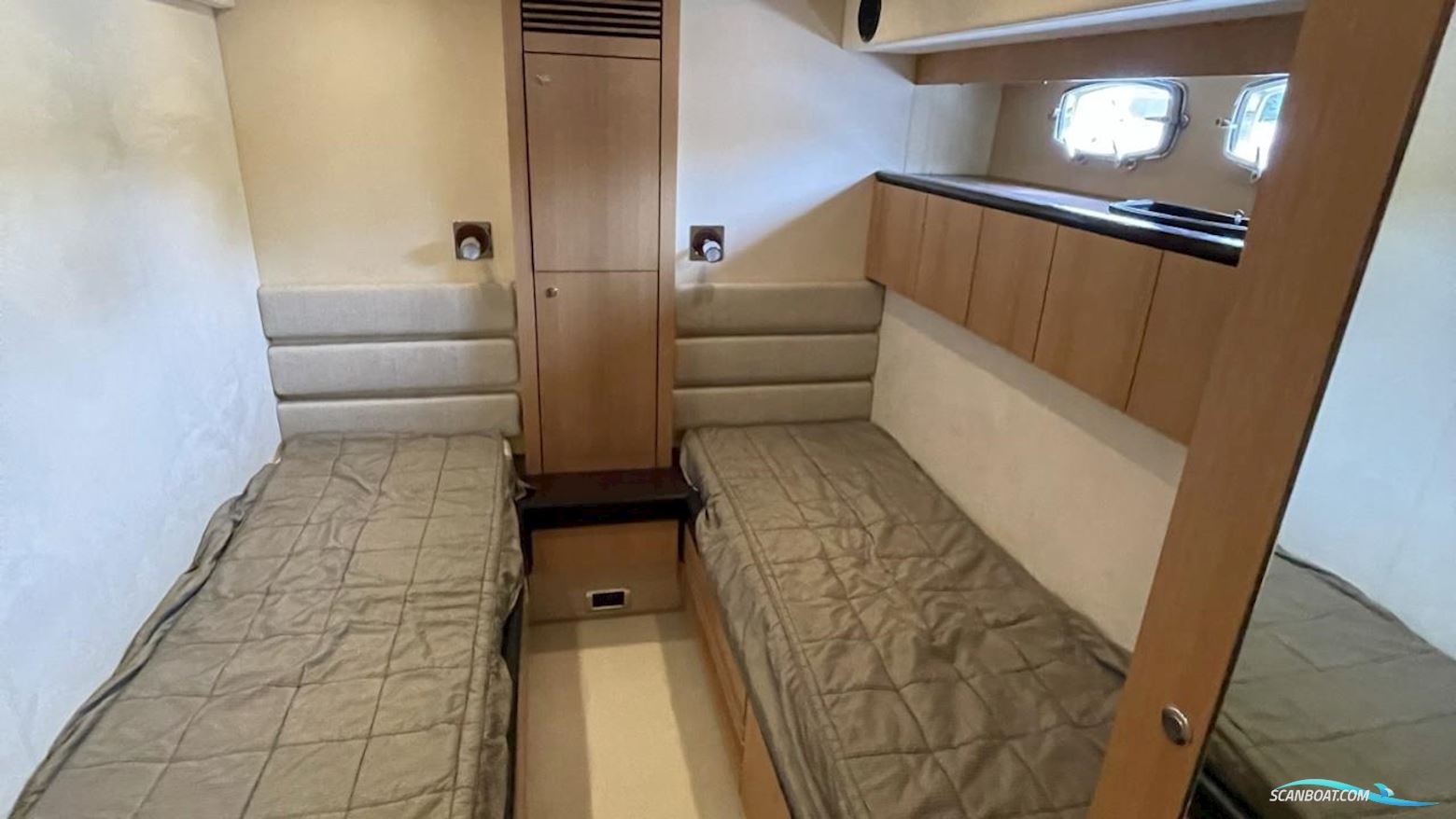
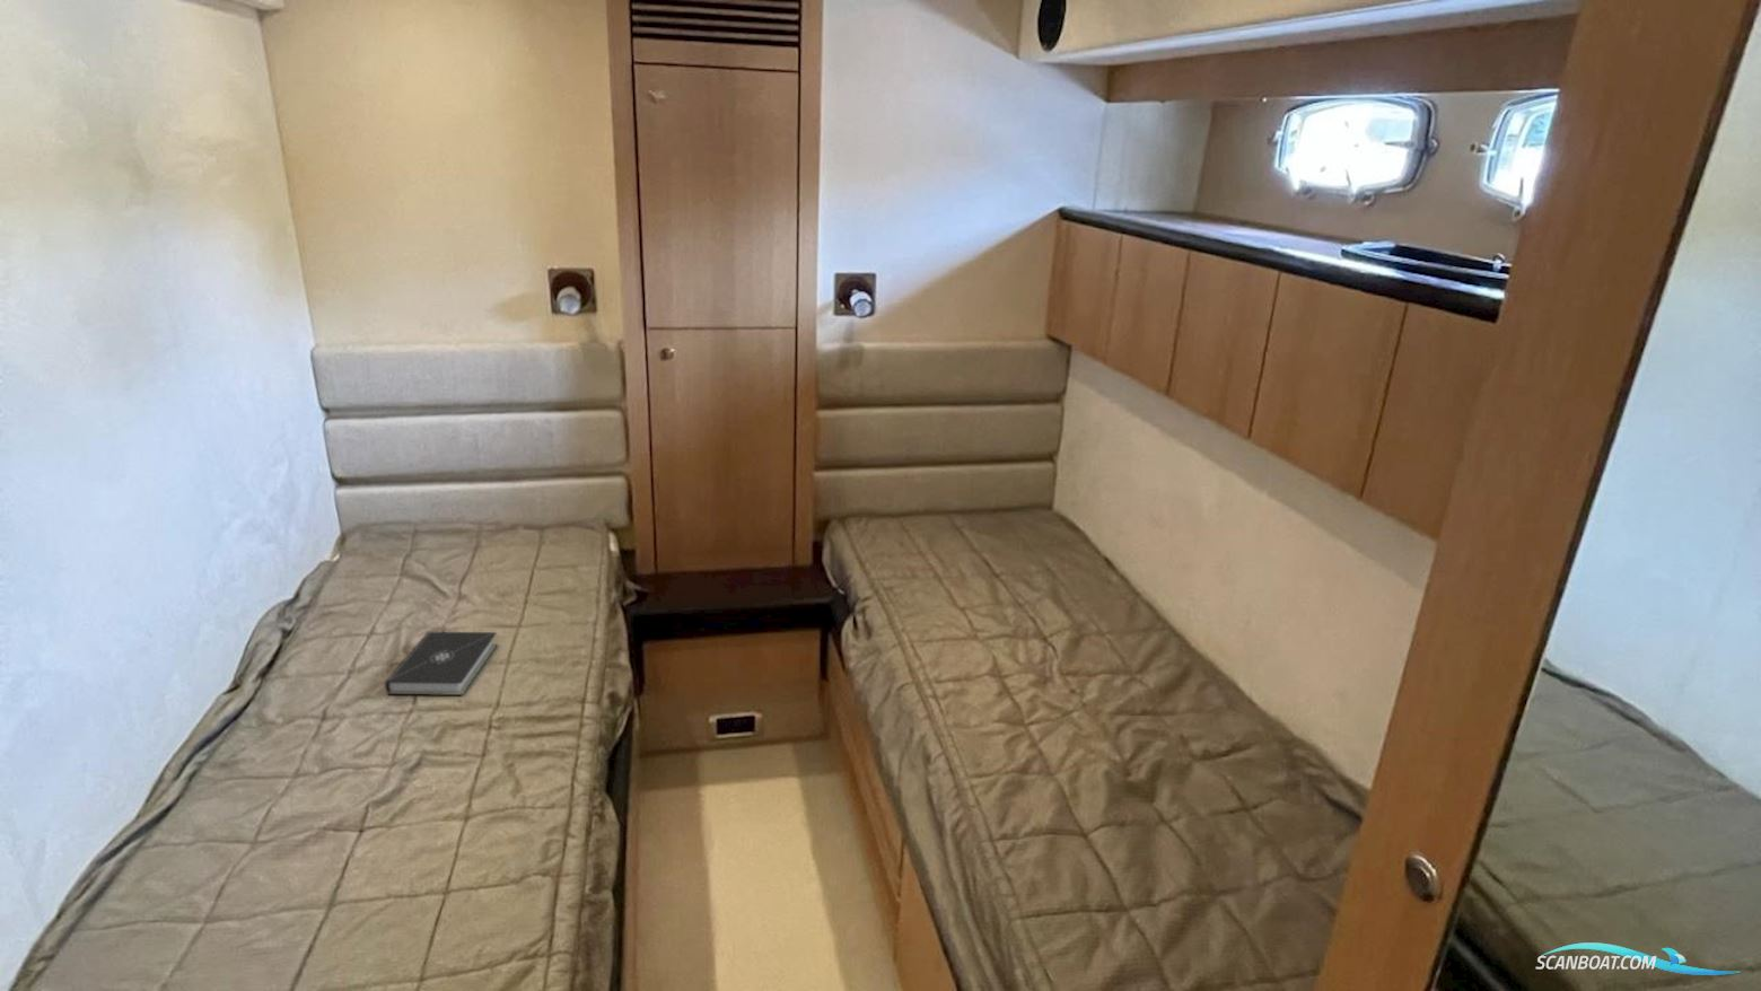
+ book [383,630,498,697]
